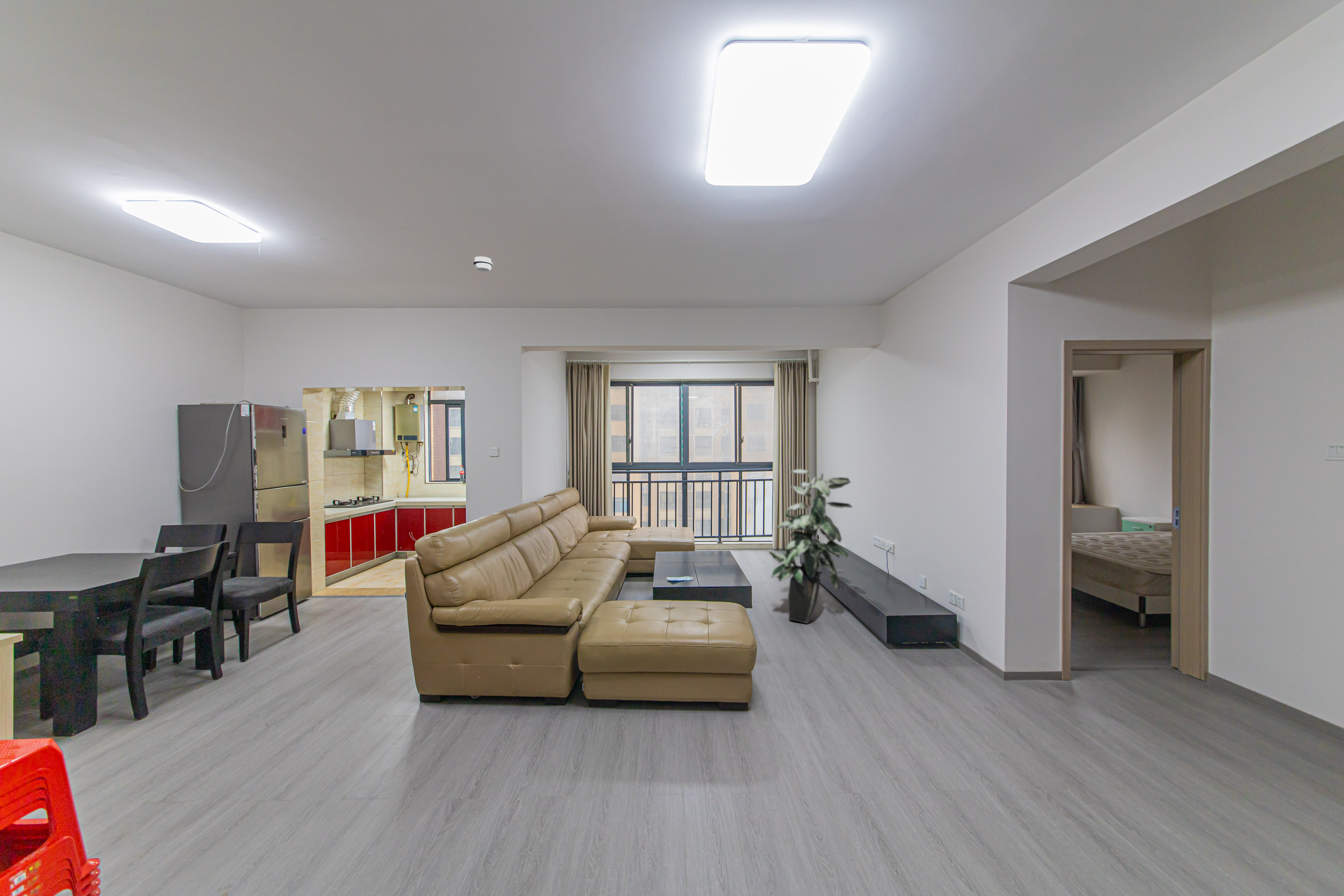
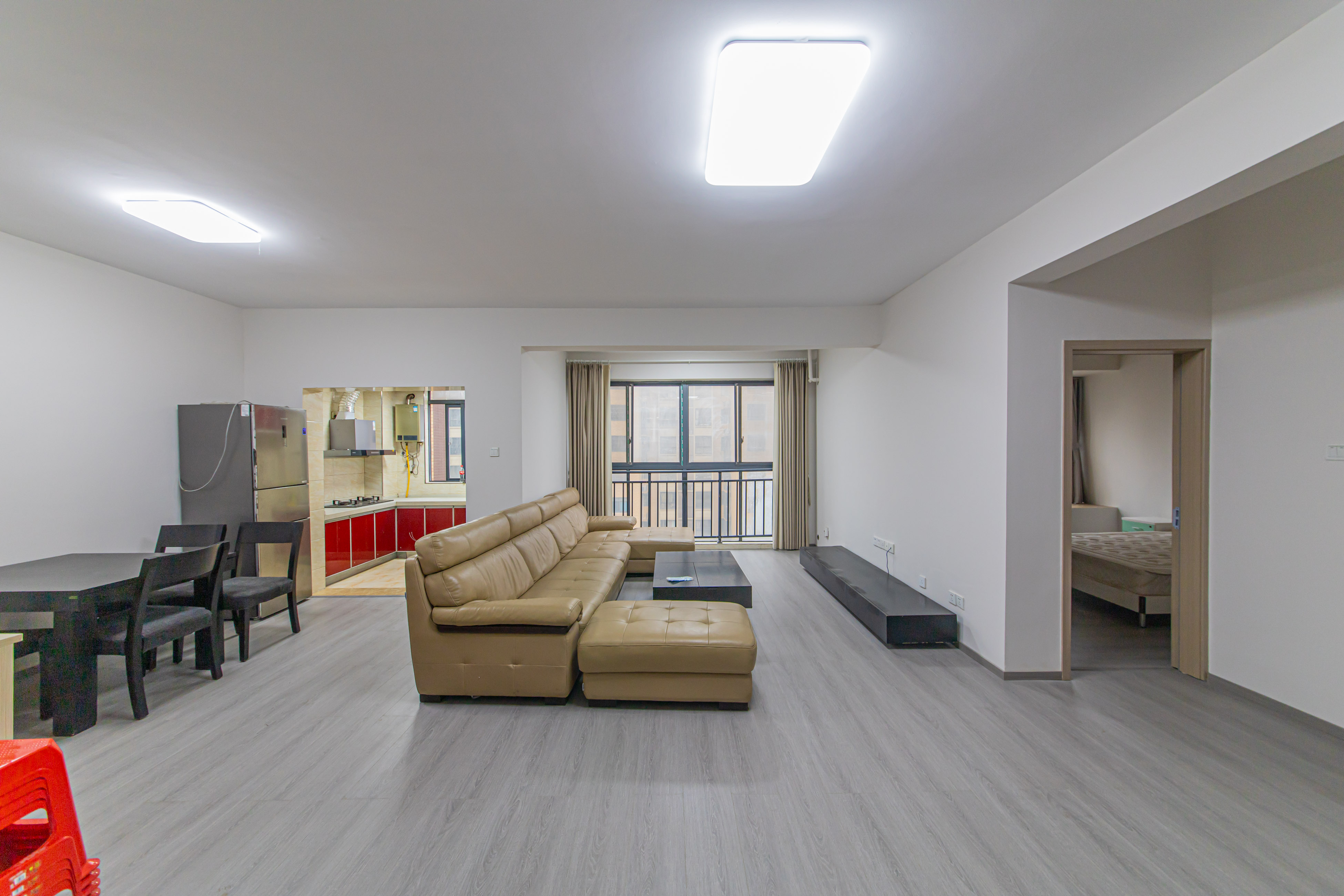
- indoor plant [768,469,853,624]
- smoke detector [473,256,493,272]
